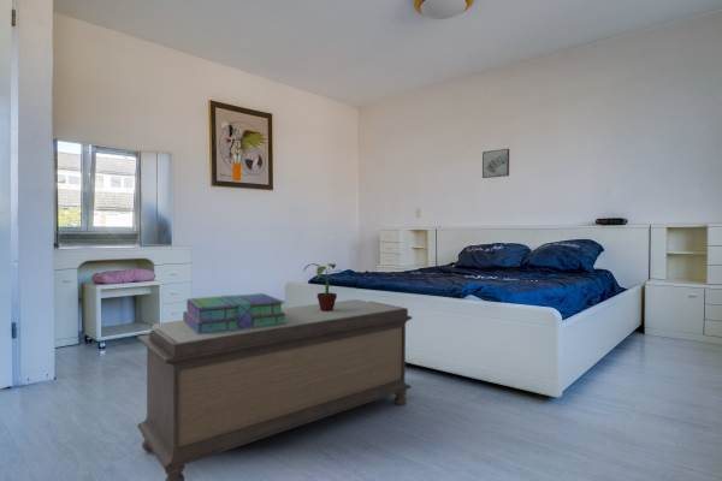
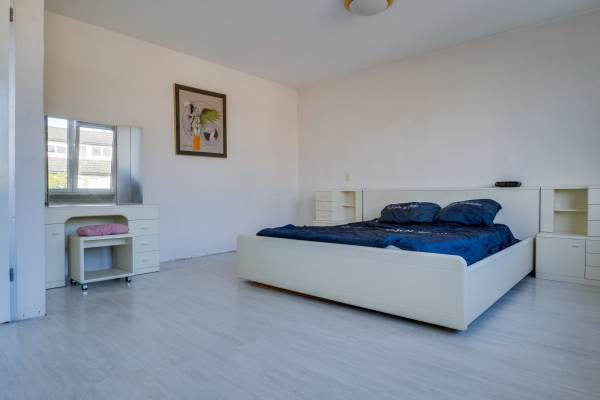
- wall art [481,148,510,179]
- potted plant [302,262,350,311]
- stack of books [182,292,286,334]
- bench [136,298,413,481]
